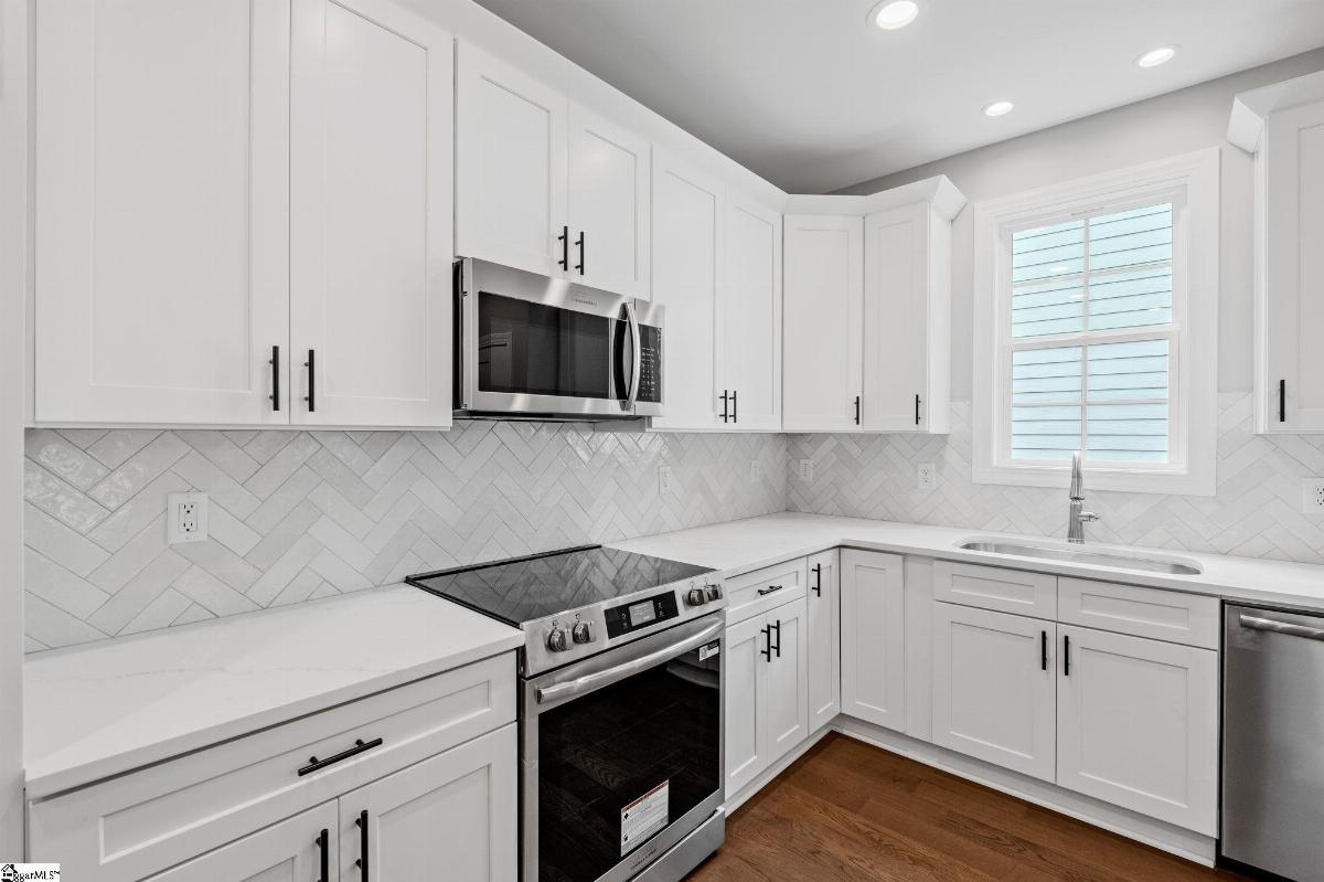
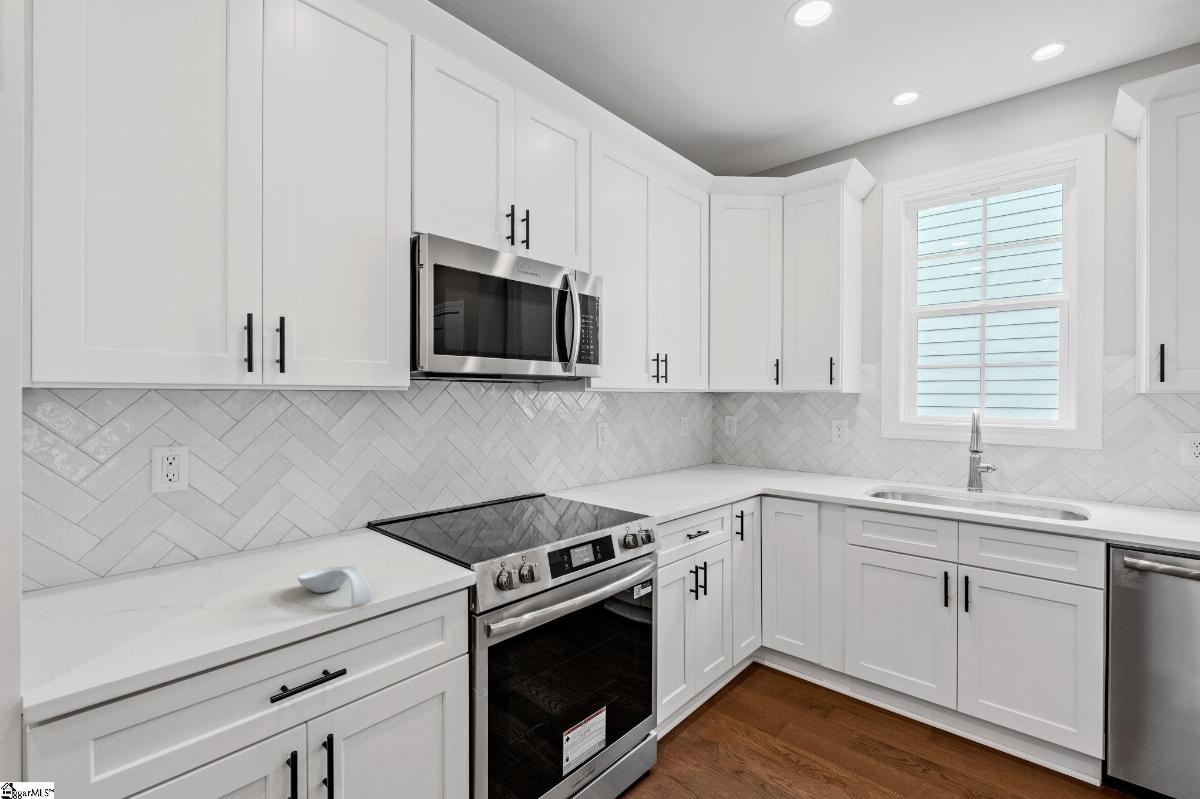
+ spoon rest [296,565,373,607]
